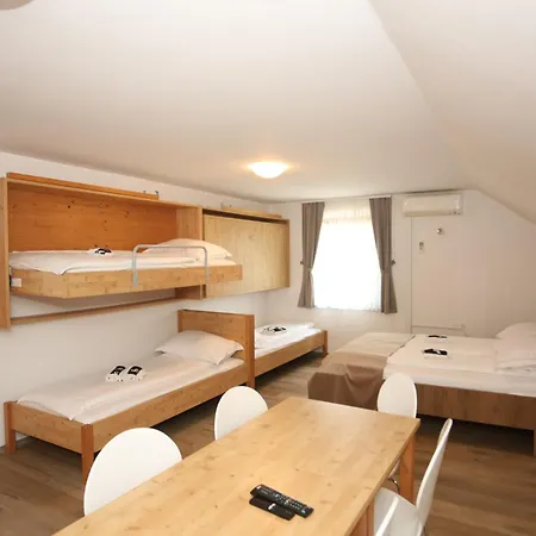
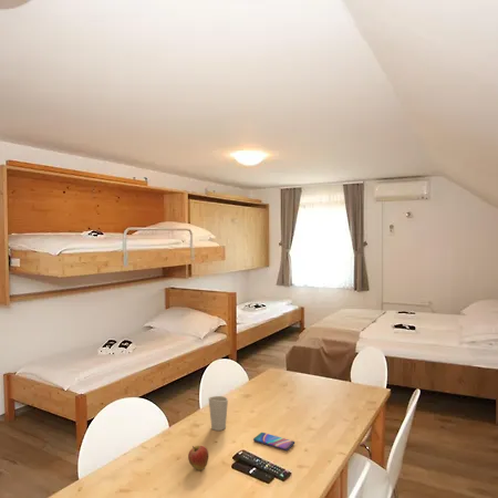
+ cup [208,395,229,432]
+ smartphone [252,432,295,452]
+ fruit [187,444,209,471]
